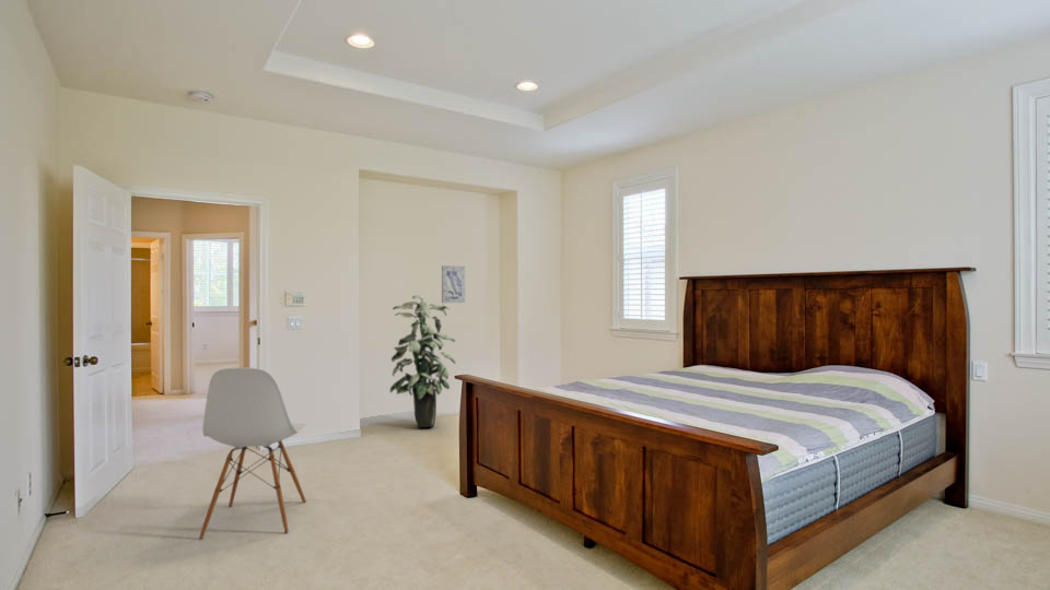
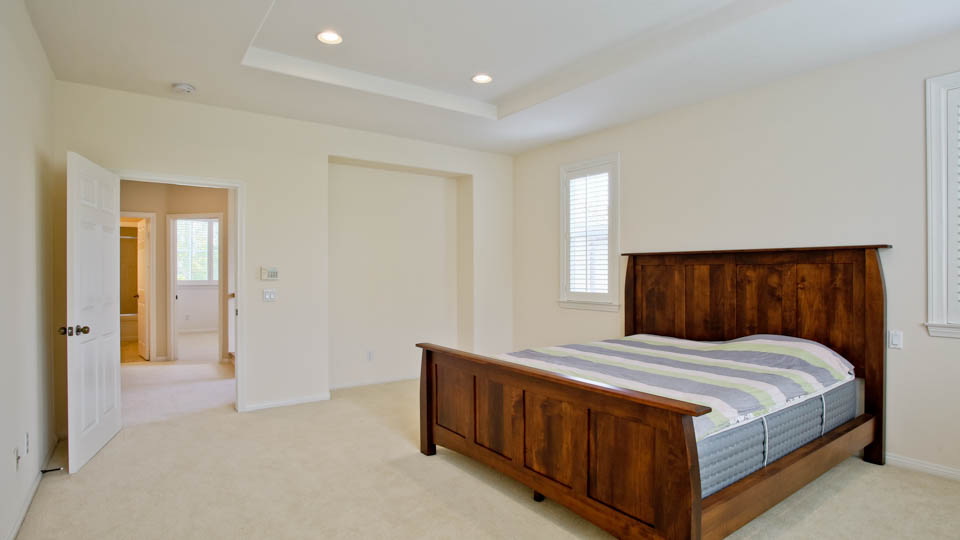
- wall art [441,264,466,304]
- chair [198,366,310,540]
- indoor plant [389,294,457,428]
